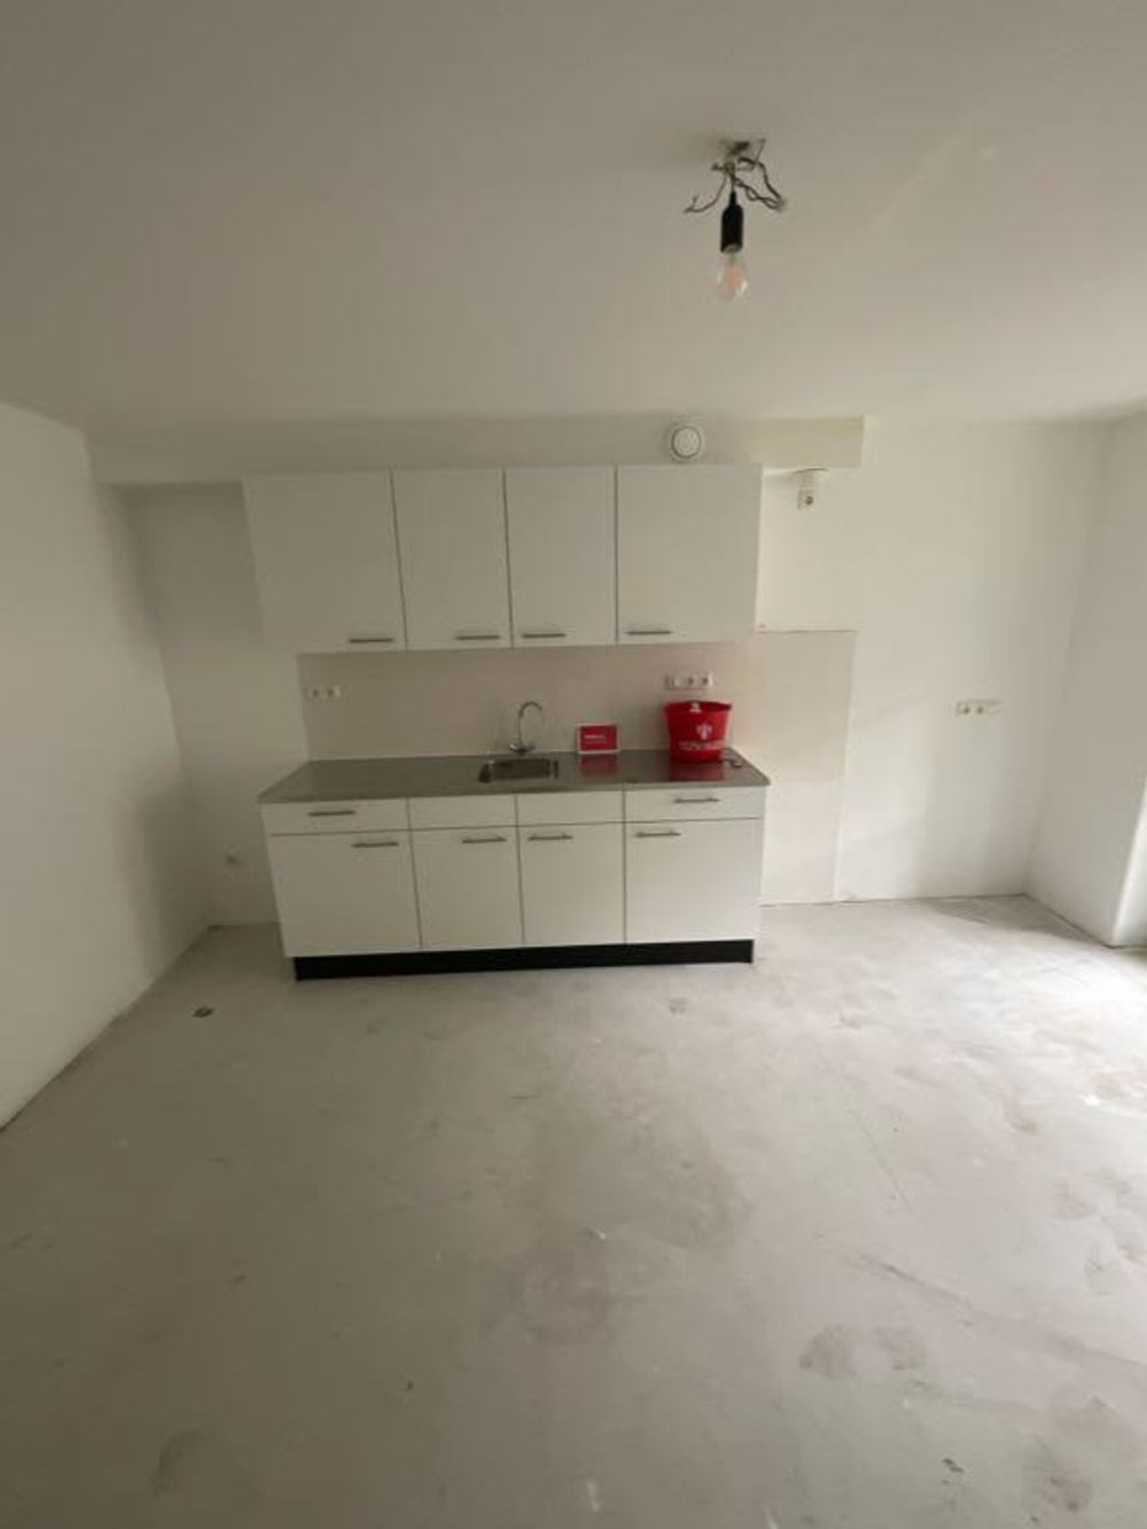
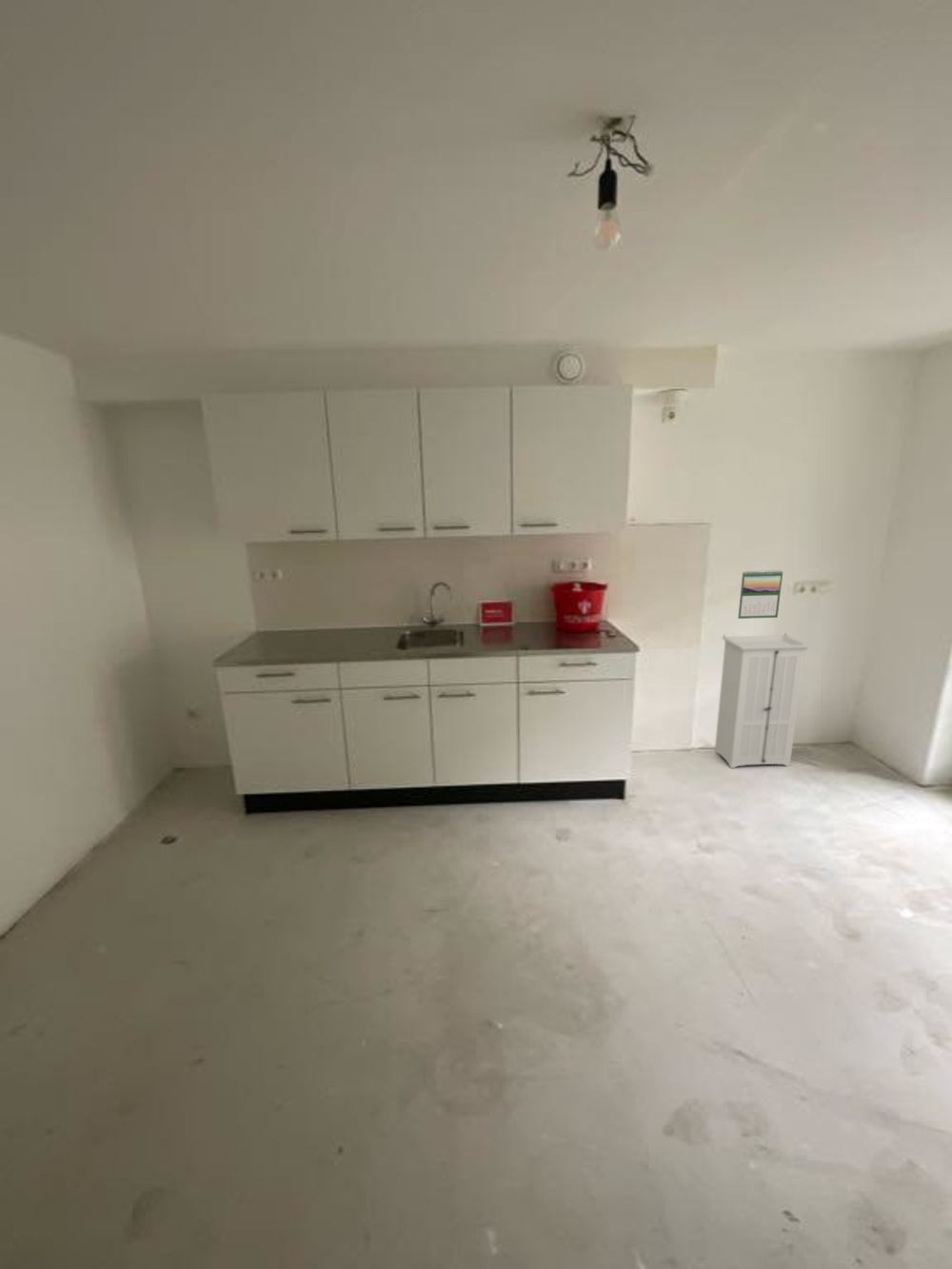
+ storage cabinet [714,632,813,769]
+ calendar [737,569,783,620]
